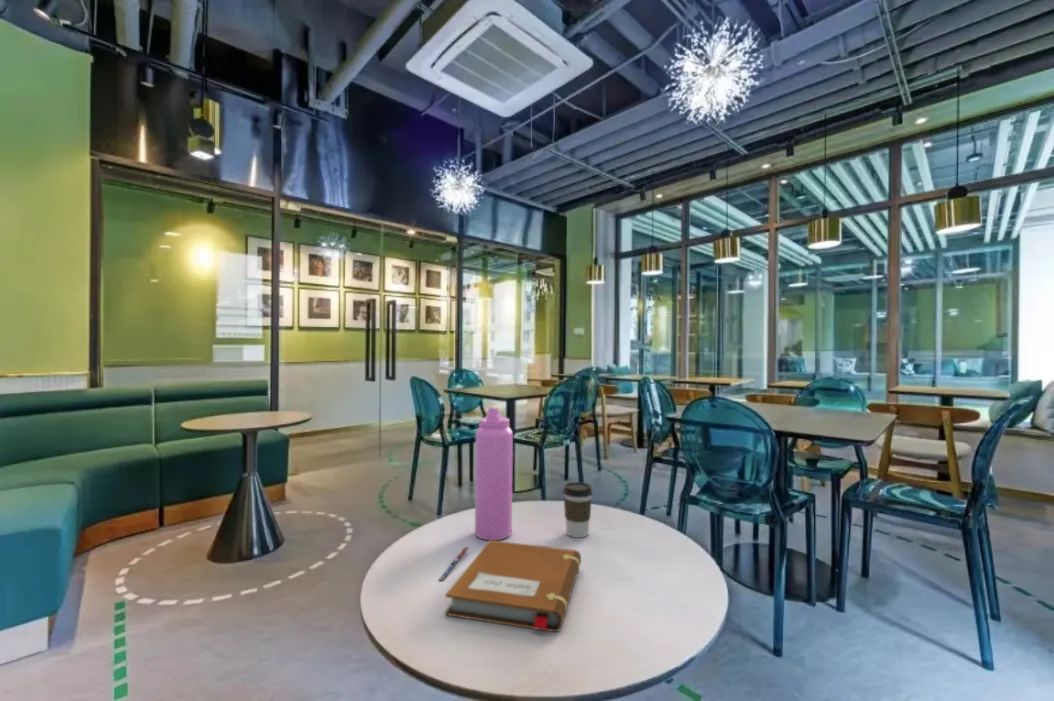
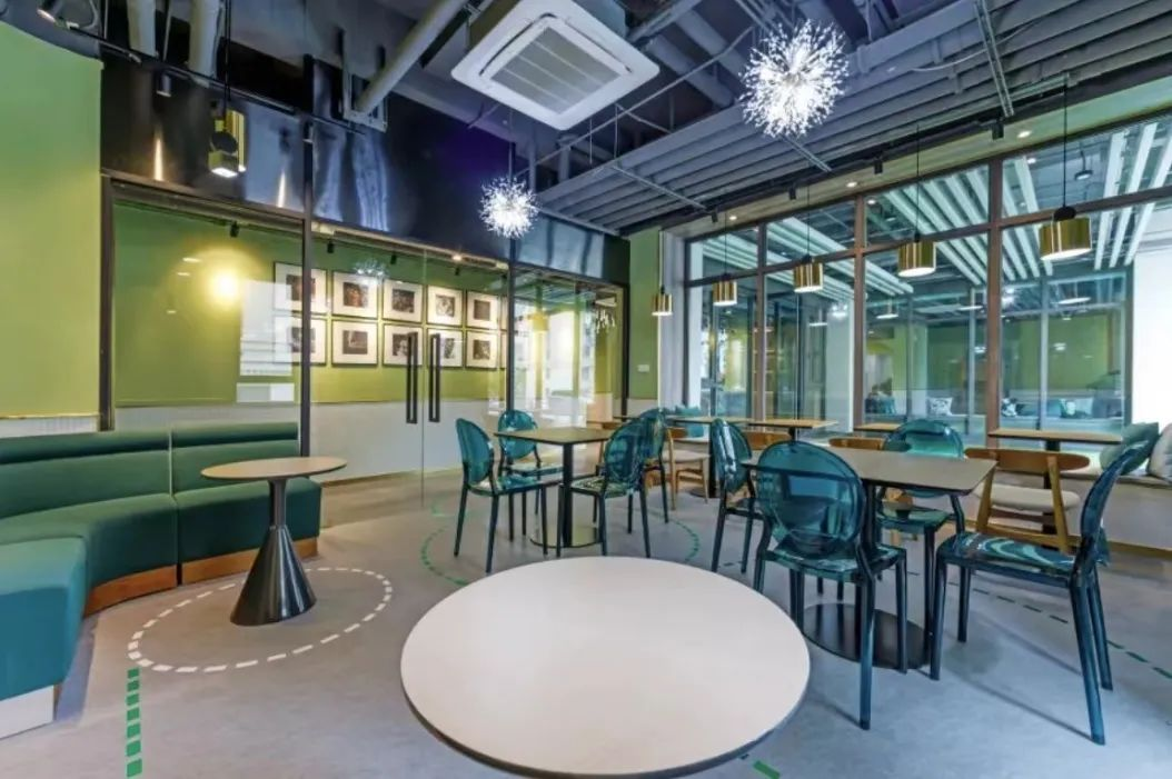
- coffee cup [562,481,594,539]
- water bottle [474,406,514,541]
- pen [439,546,470,582]
- notebook [444,540,582,633]
